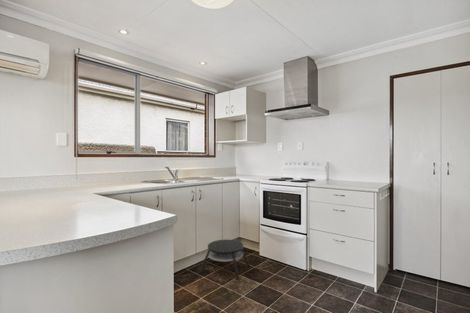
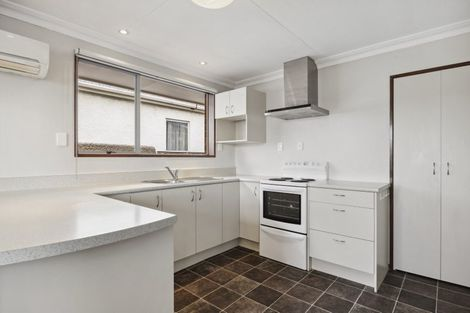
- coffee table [198,239,251,282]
